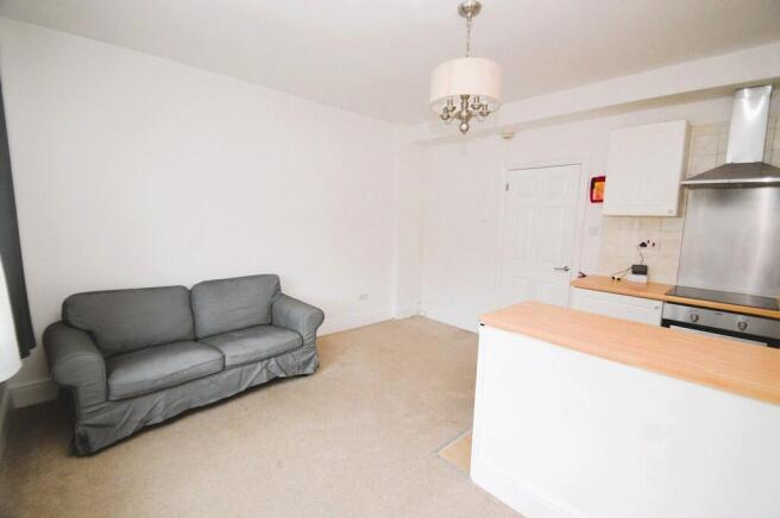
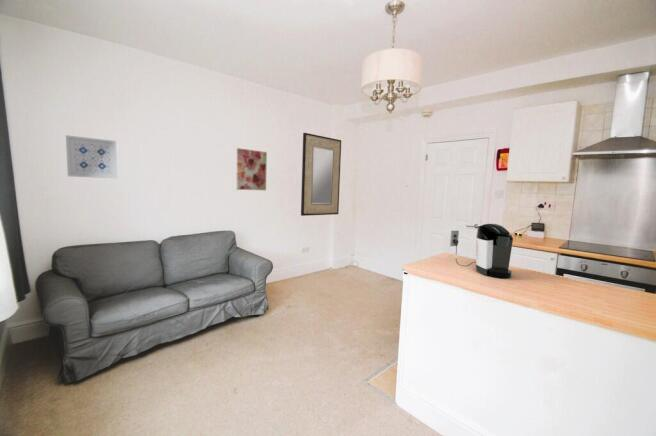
+ wall art [65,134,118,180]
+ home mirror [300,132,342,217]
+ wall art [236,147,268,191]
+ coffee maker [449,223,514,279]
